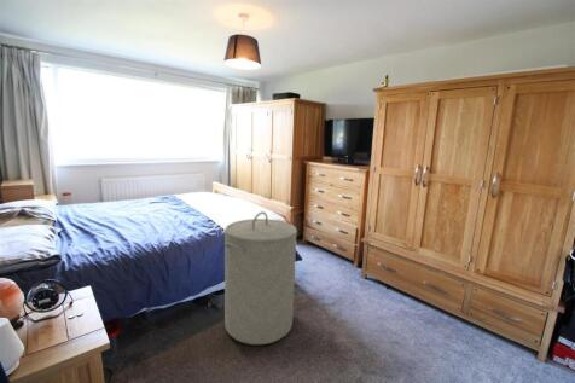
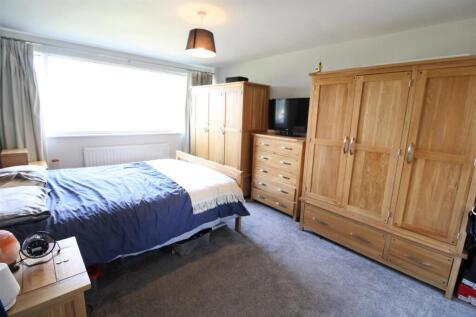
- laundry hamper [222,210,298,346]
